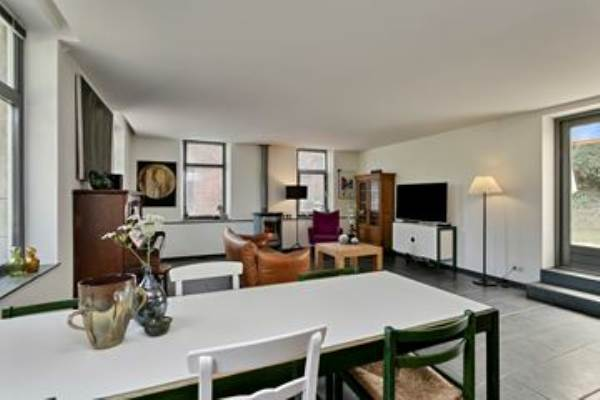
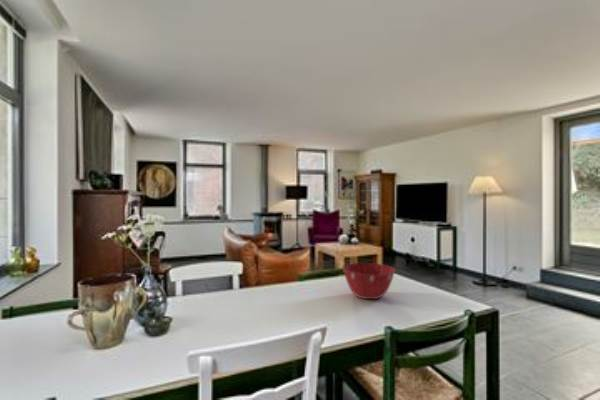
+ mixing bowl [342,262,396,300]
